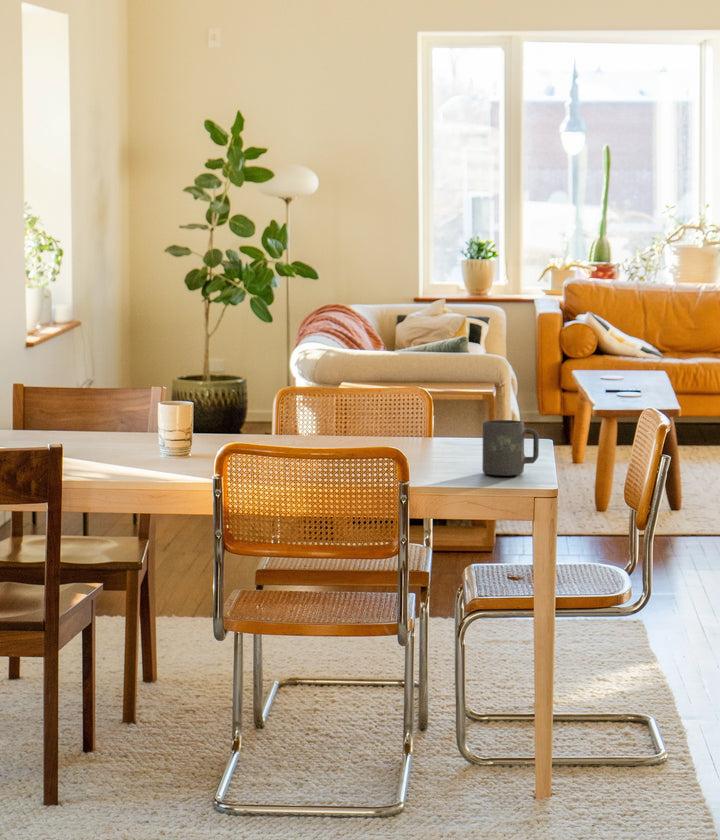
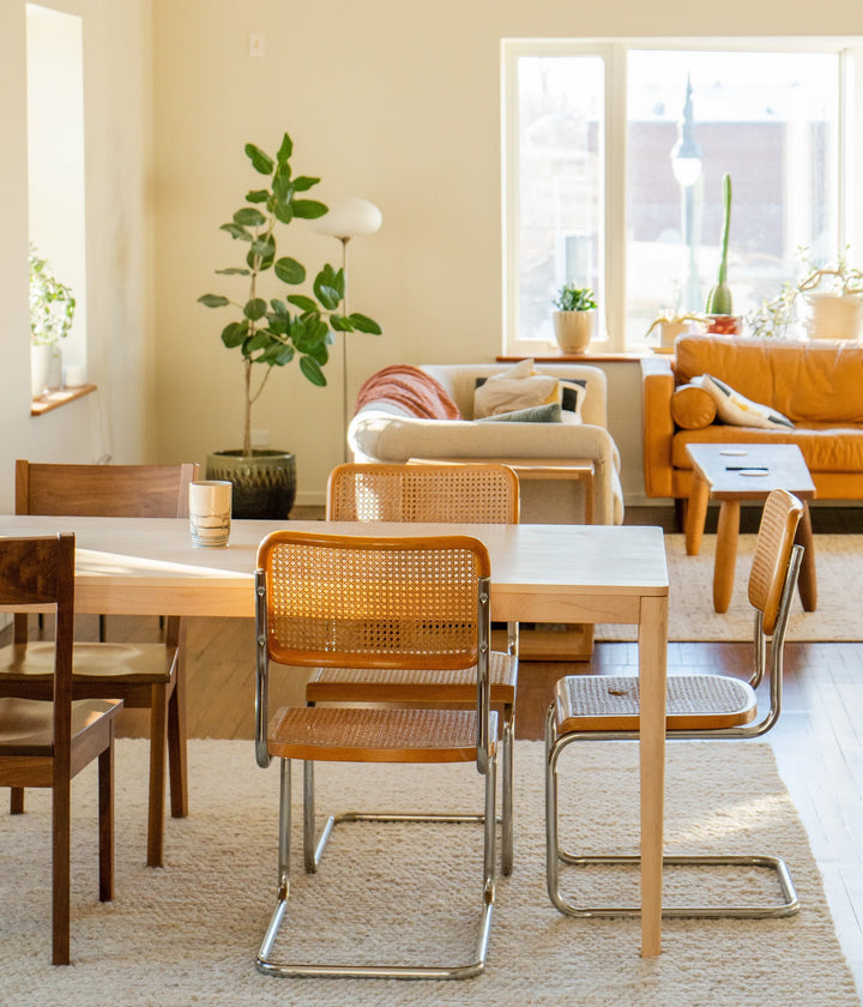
- mug [481,419,540,476]
